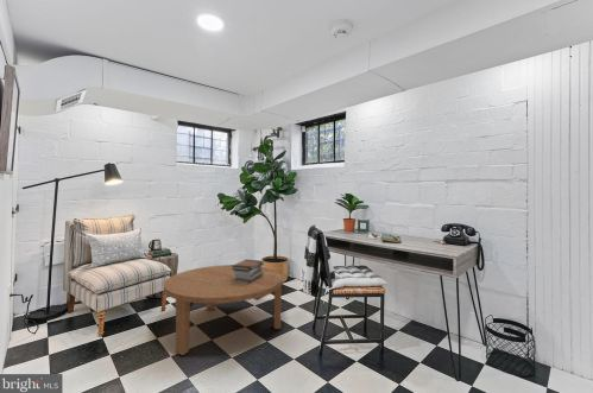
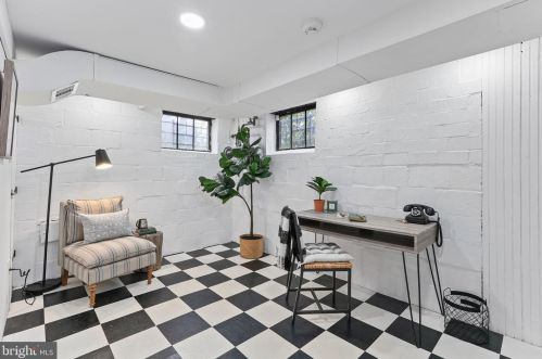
- book stack [231,259,265,284]
- coffee table [163,264,283,356]
